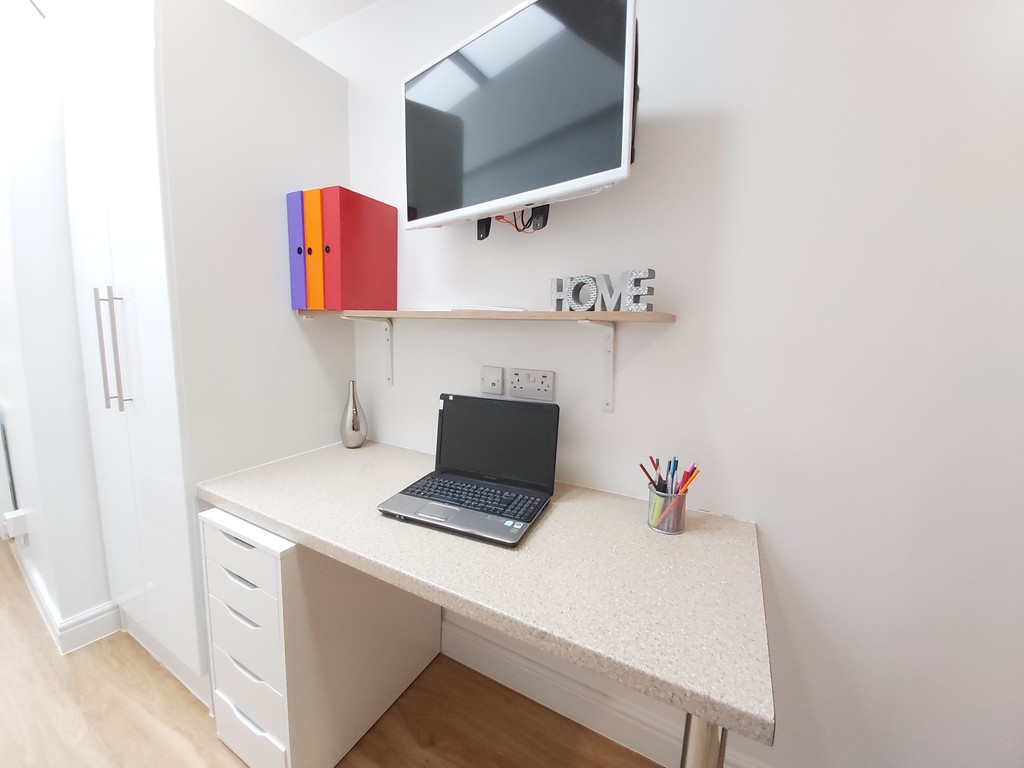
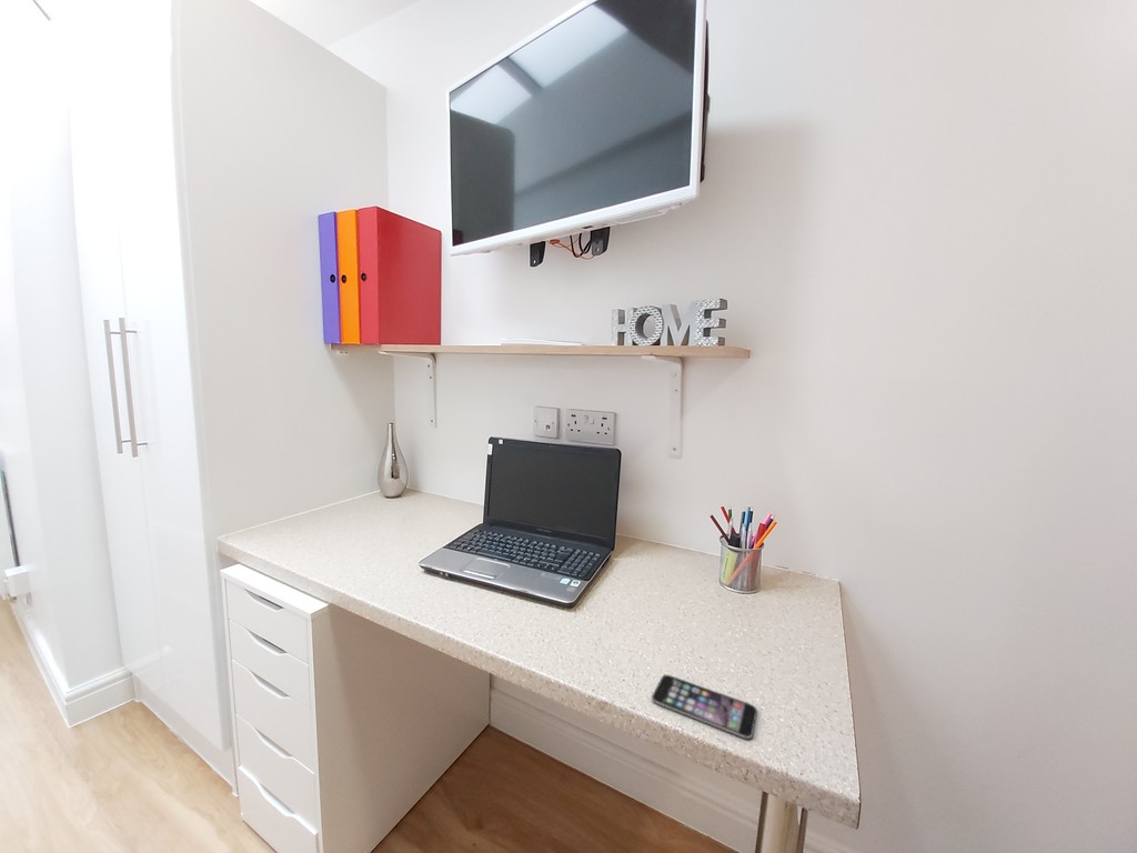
+ smartphone [651,673,758,740]
